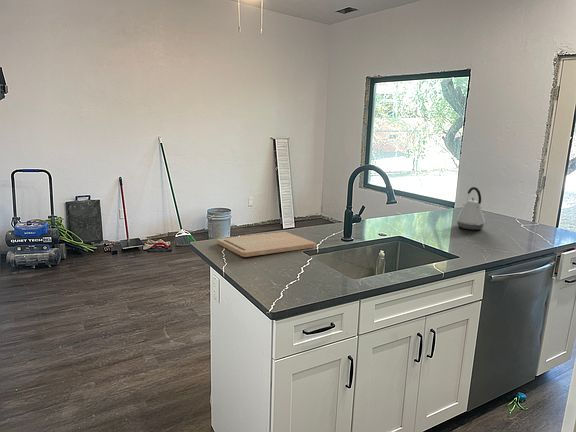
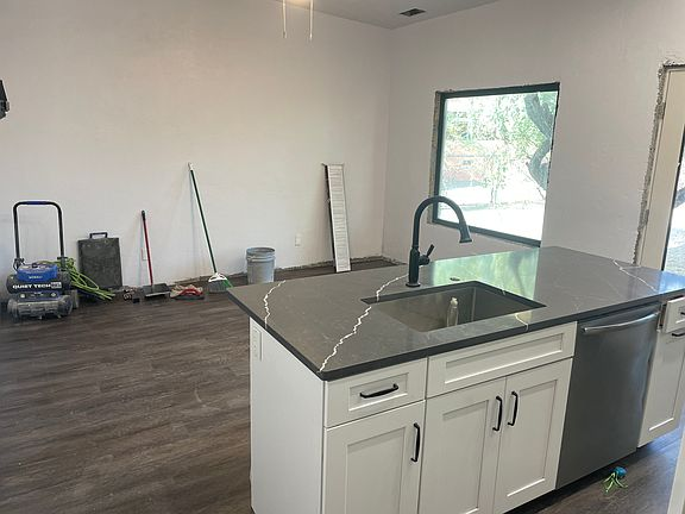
- cutting board [217,231,316,258]
- kettle [456,186,486,231]
